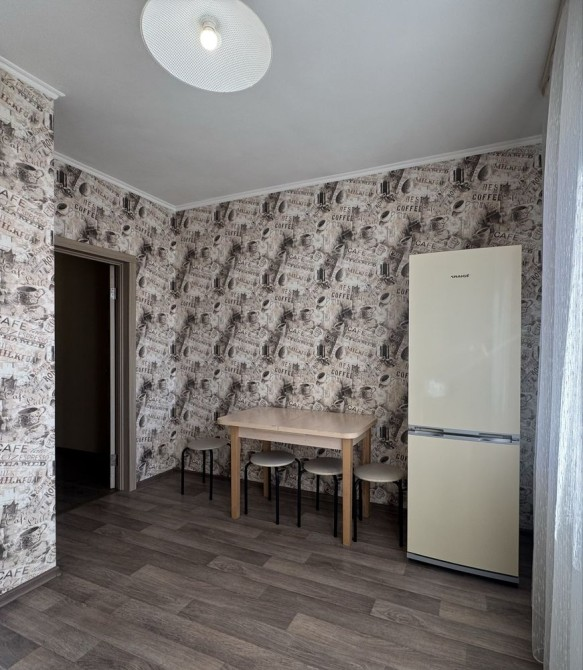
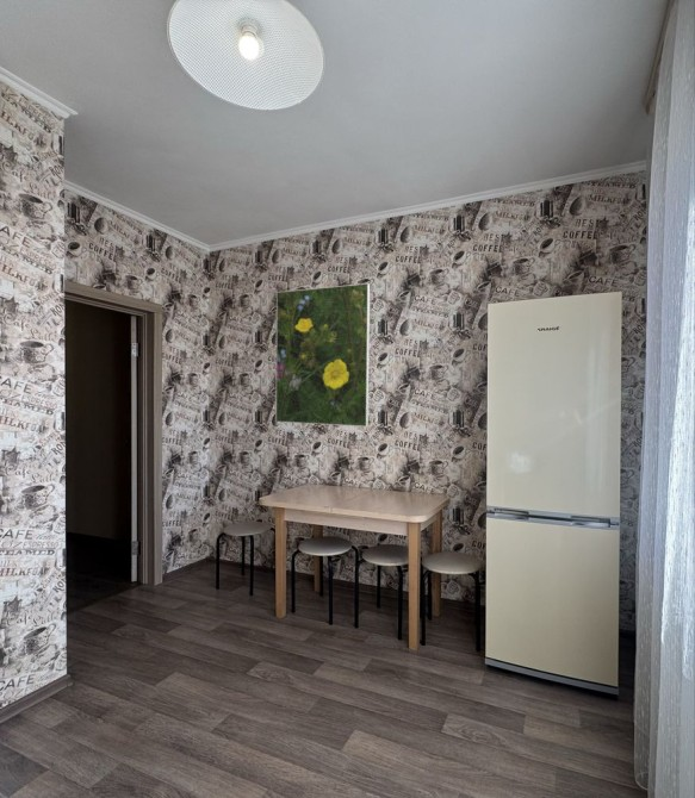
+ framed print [274,282,371,428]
